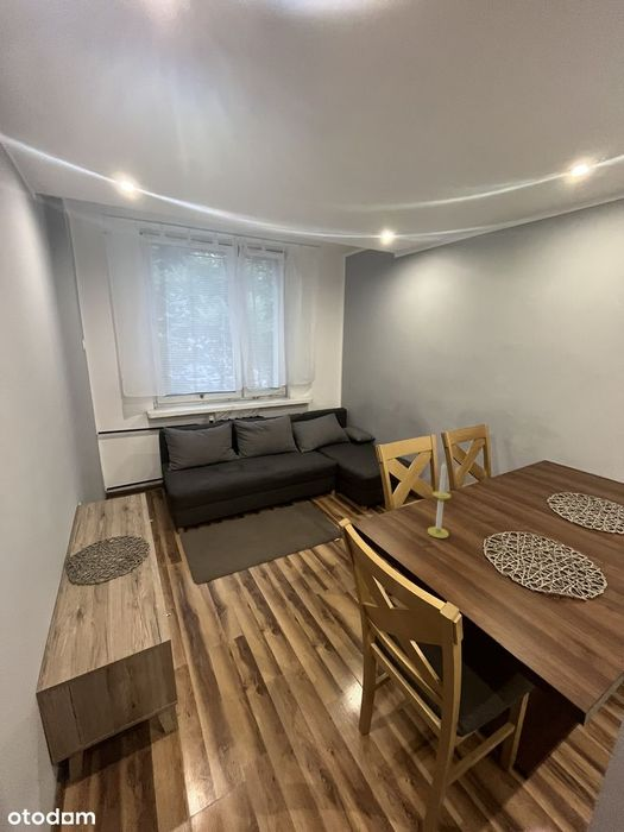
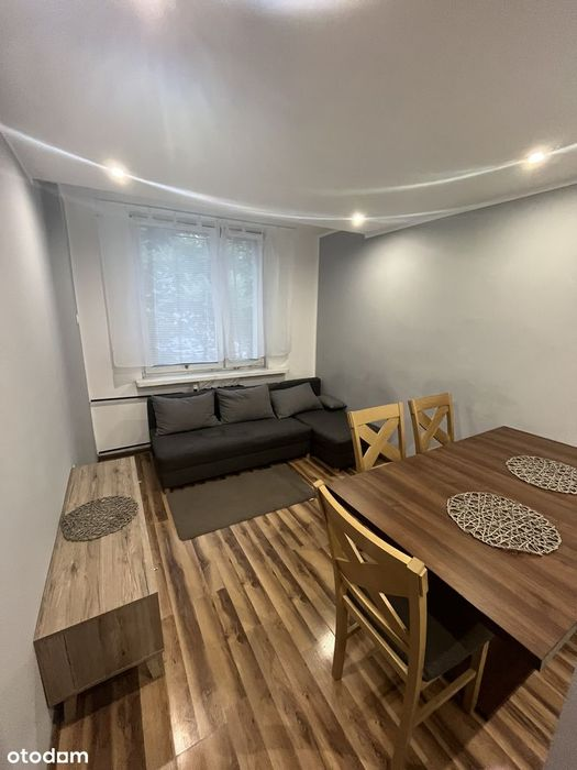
- candle [427,461,452,540]
